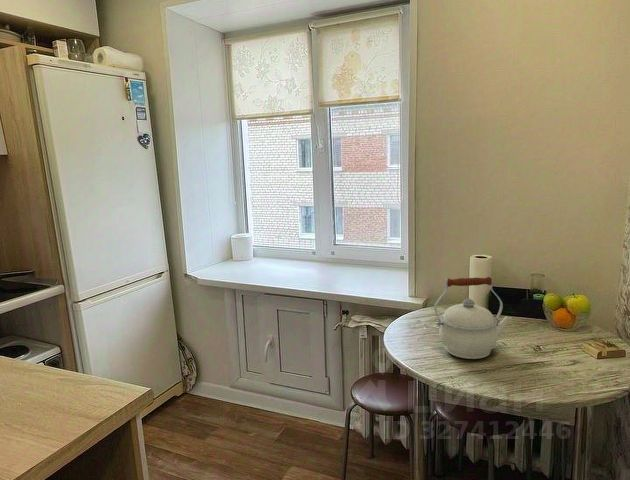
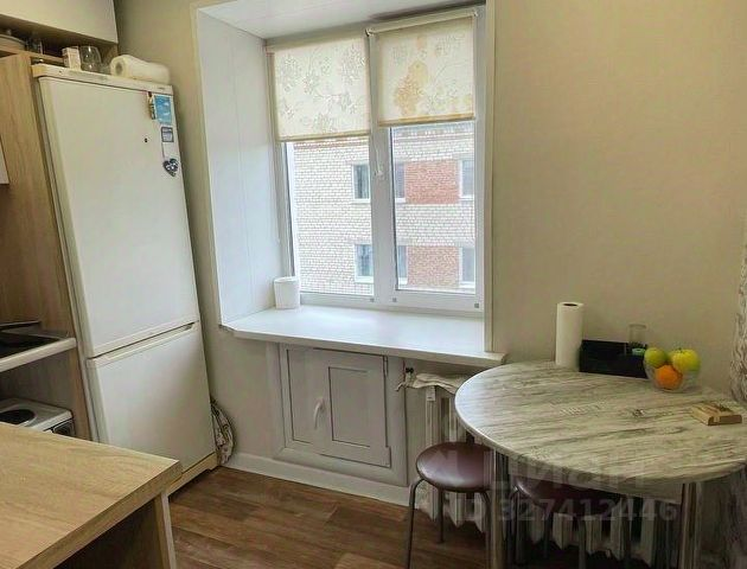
- kettle [434,276,512,360]
